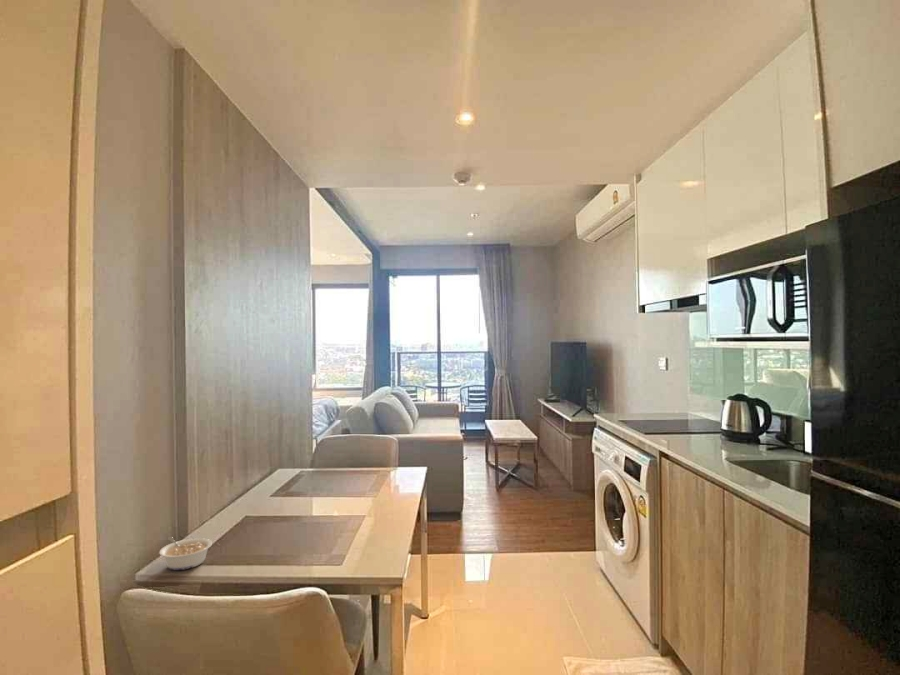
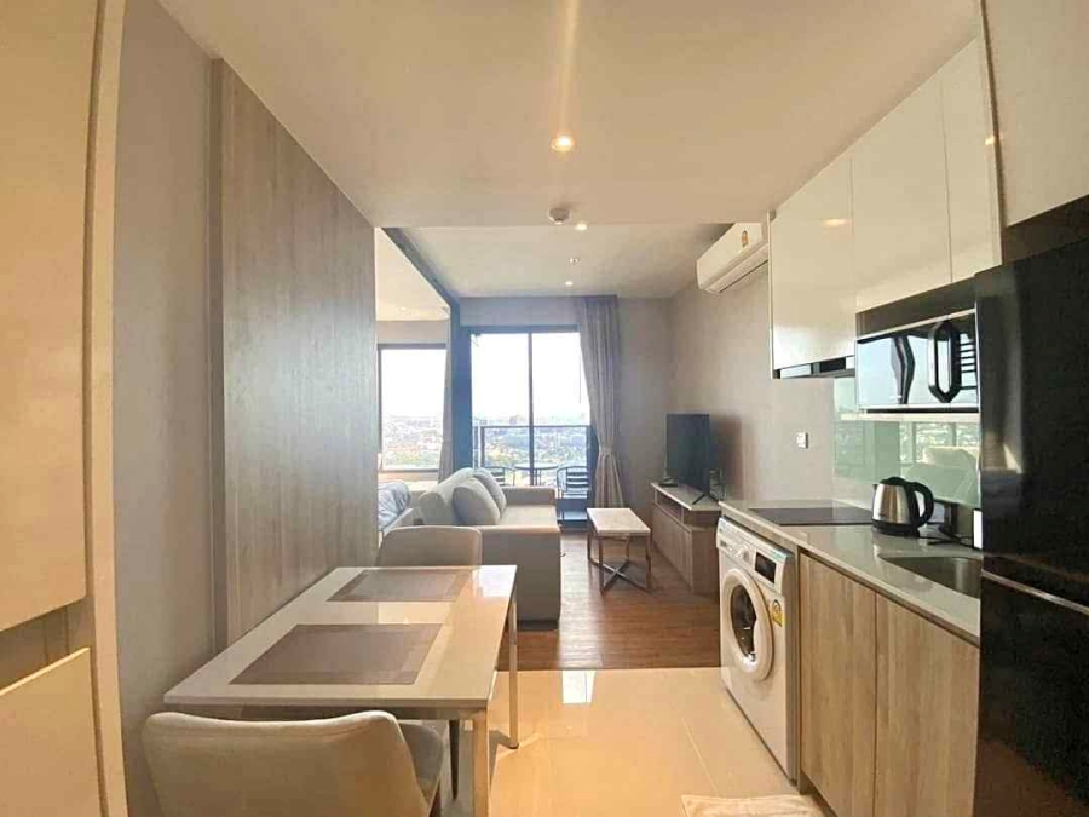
- legume [158,536,213,571]
